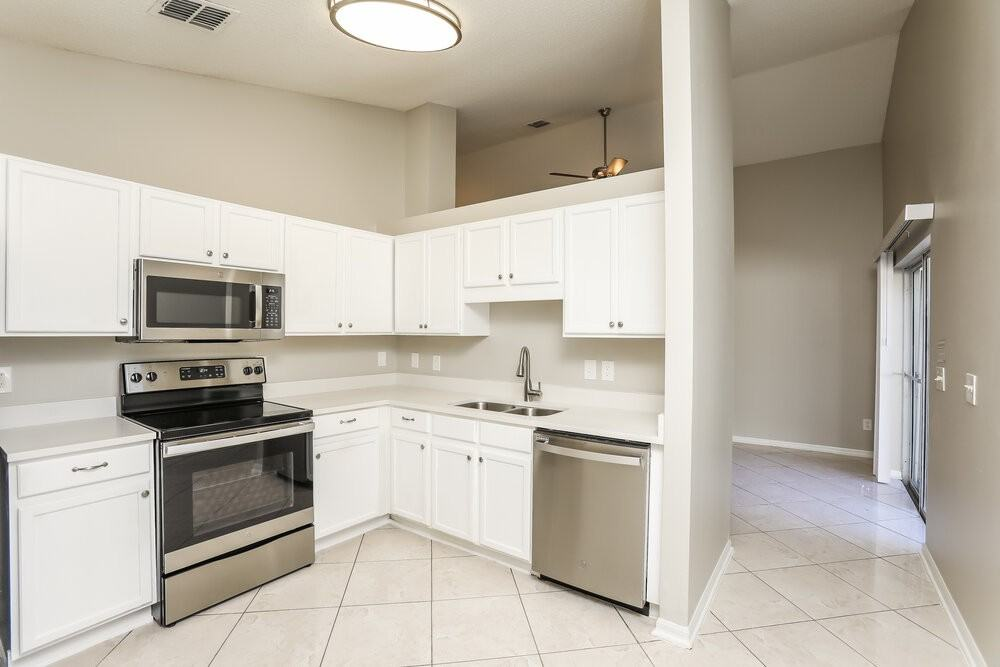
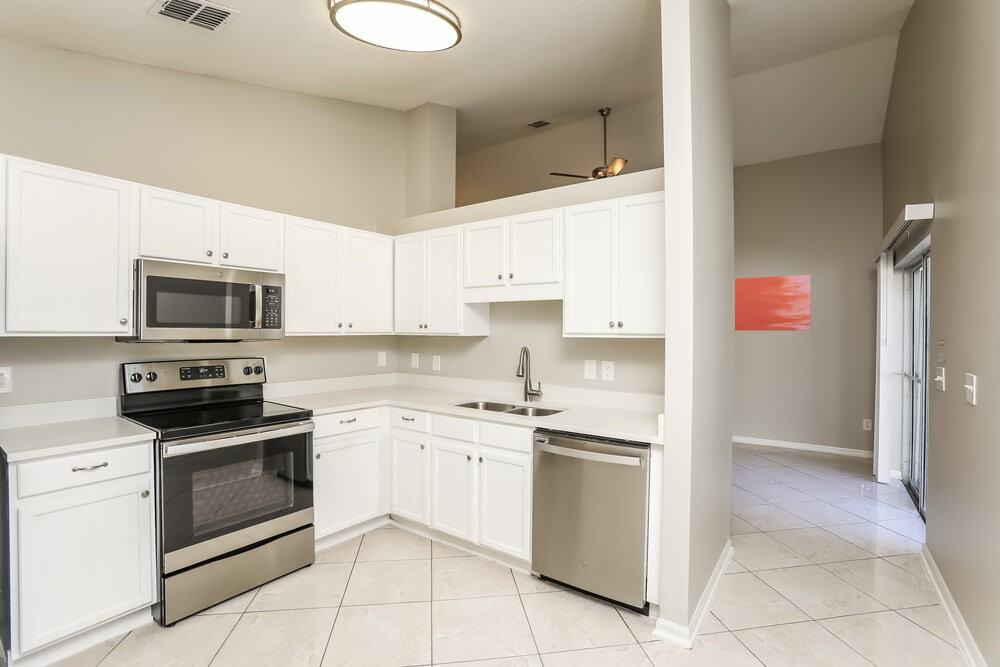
+ wall art [734,274,812,332]
